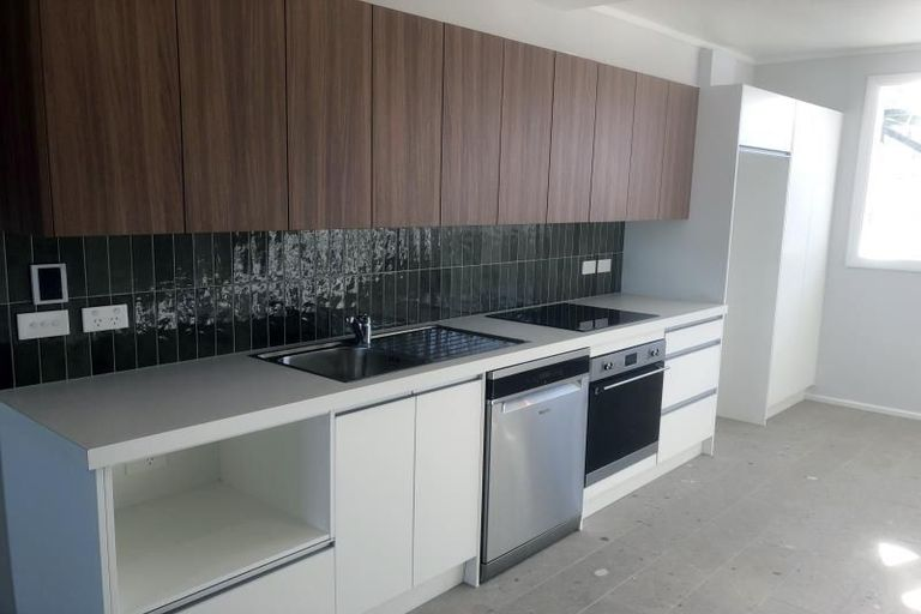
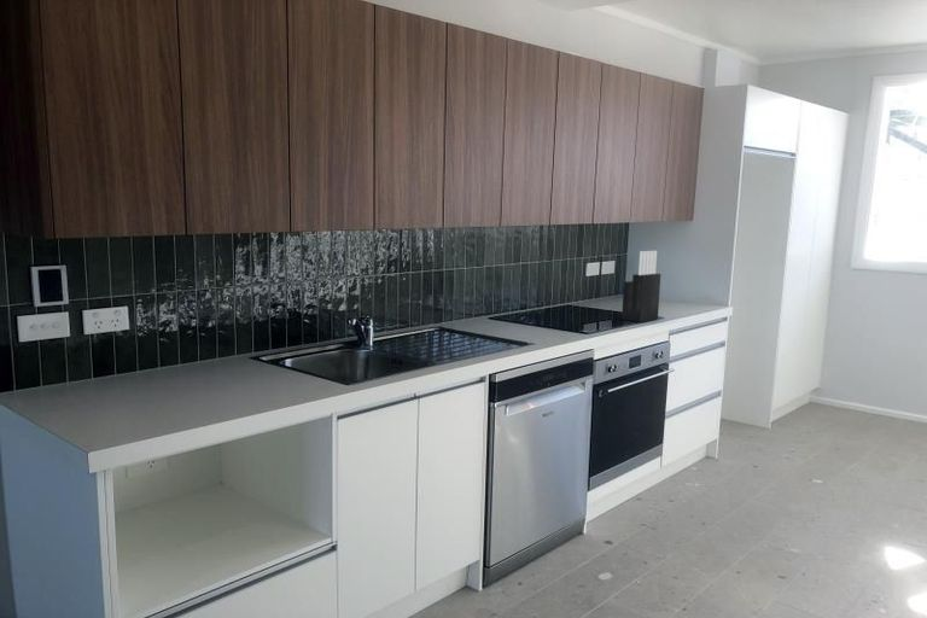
+ knife block [620,250,661,323]
